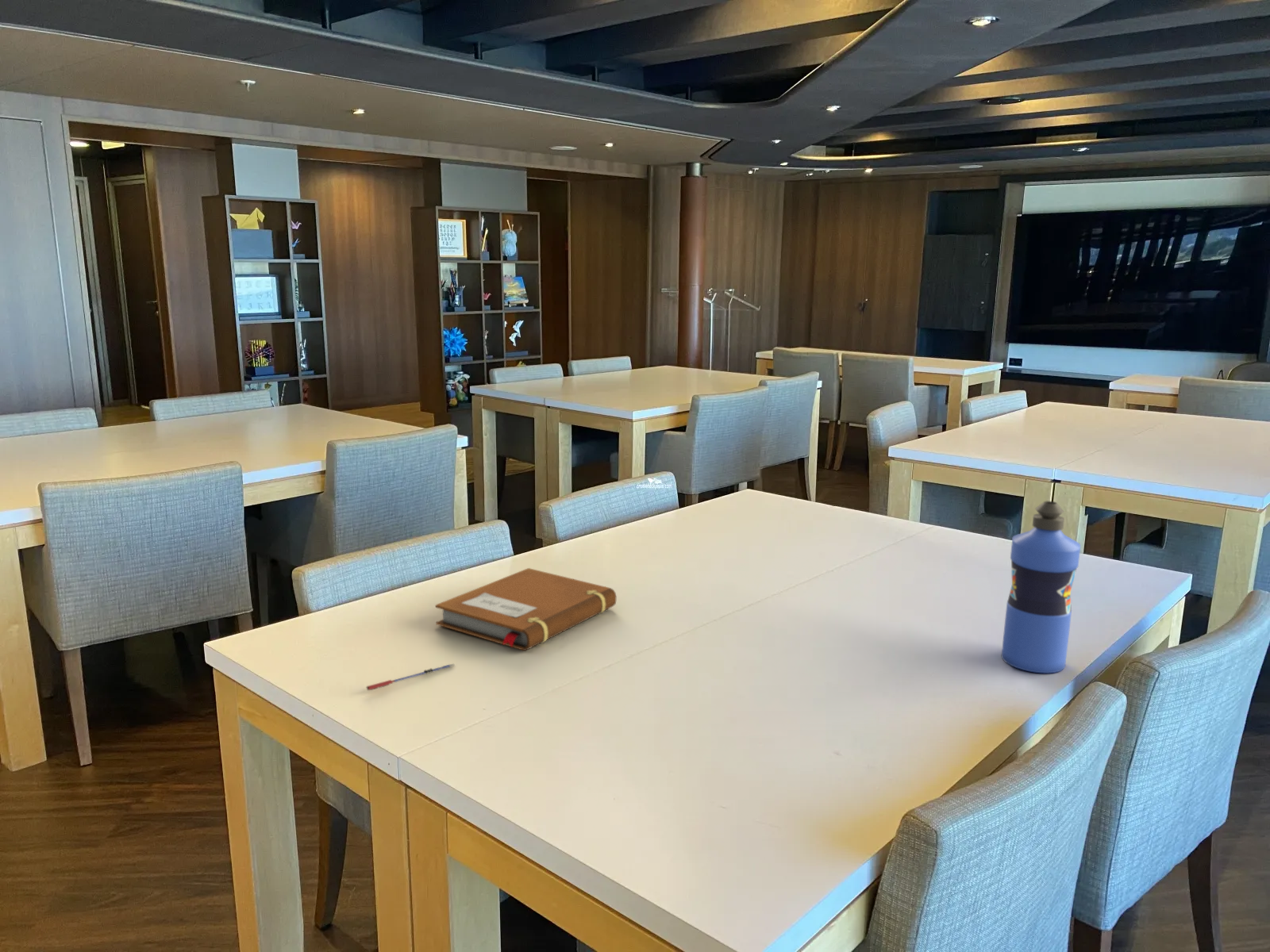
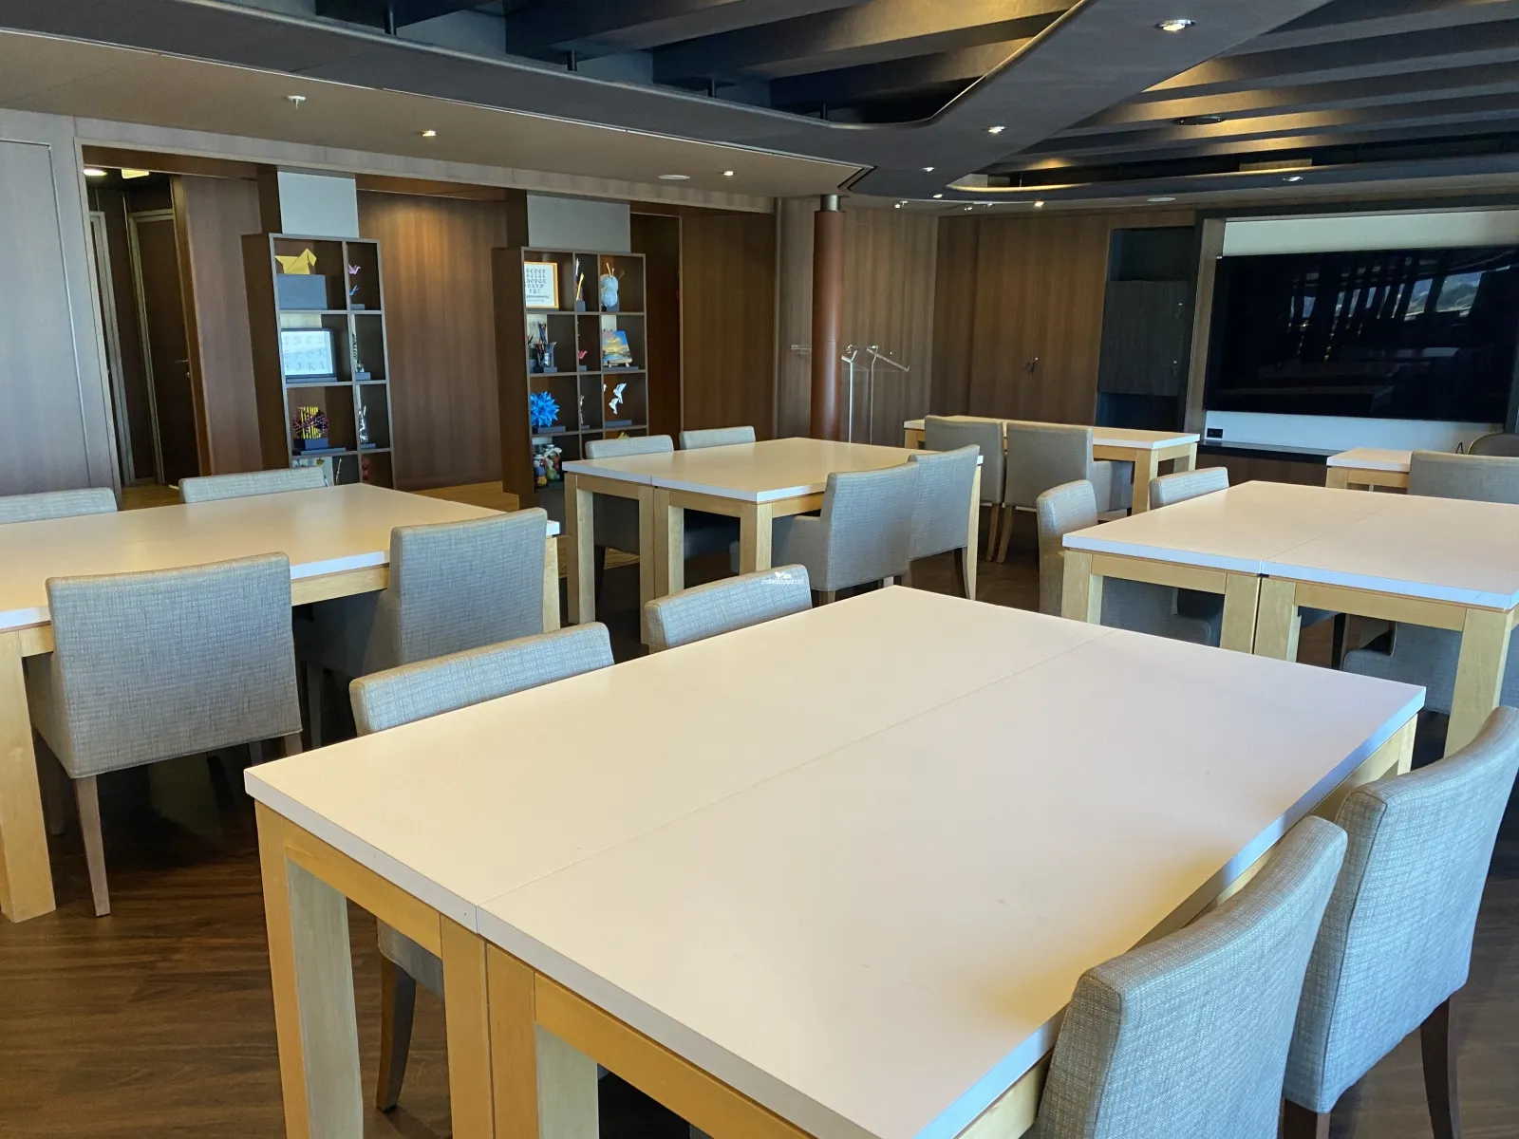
- pen [366,663,455,691]
- notebook [435,567,617,651]
- water bottle [1001,501,1081,674]
